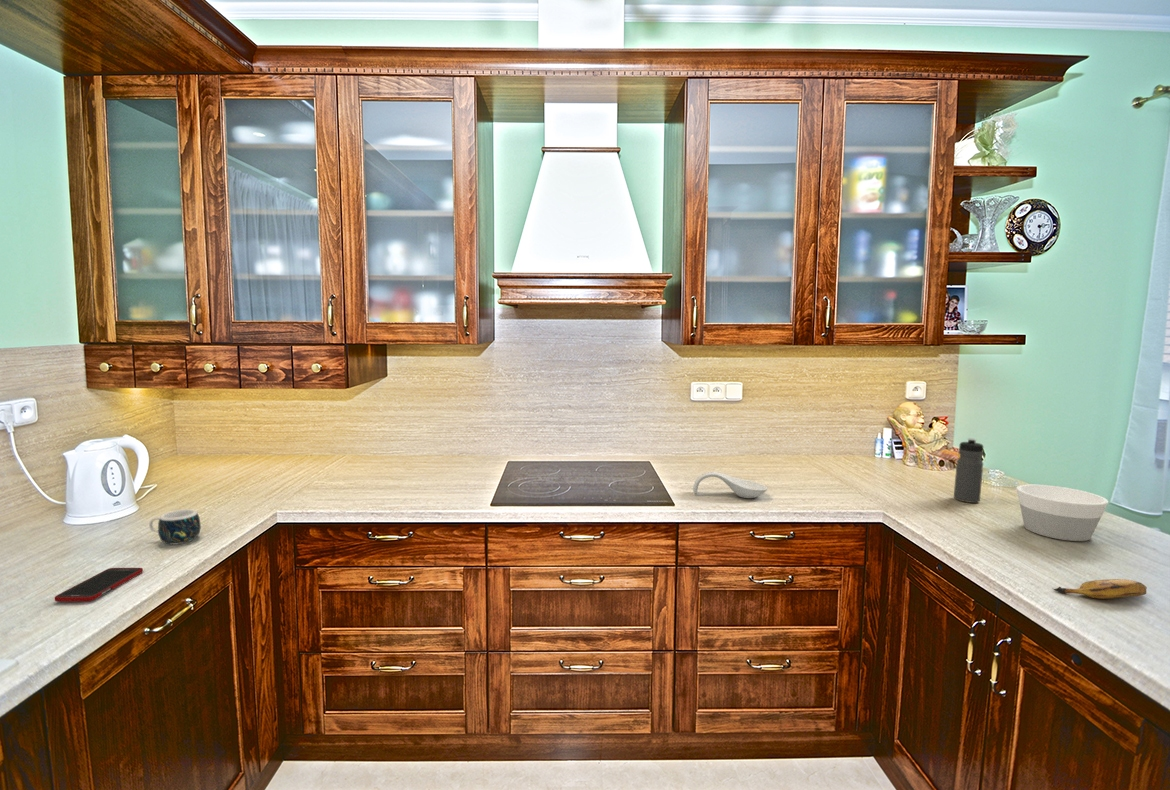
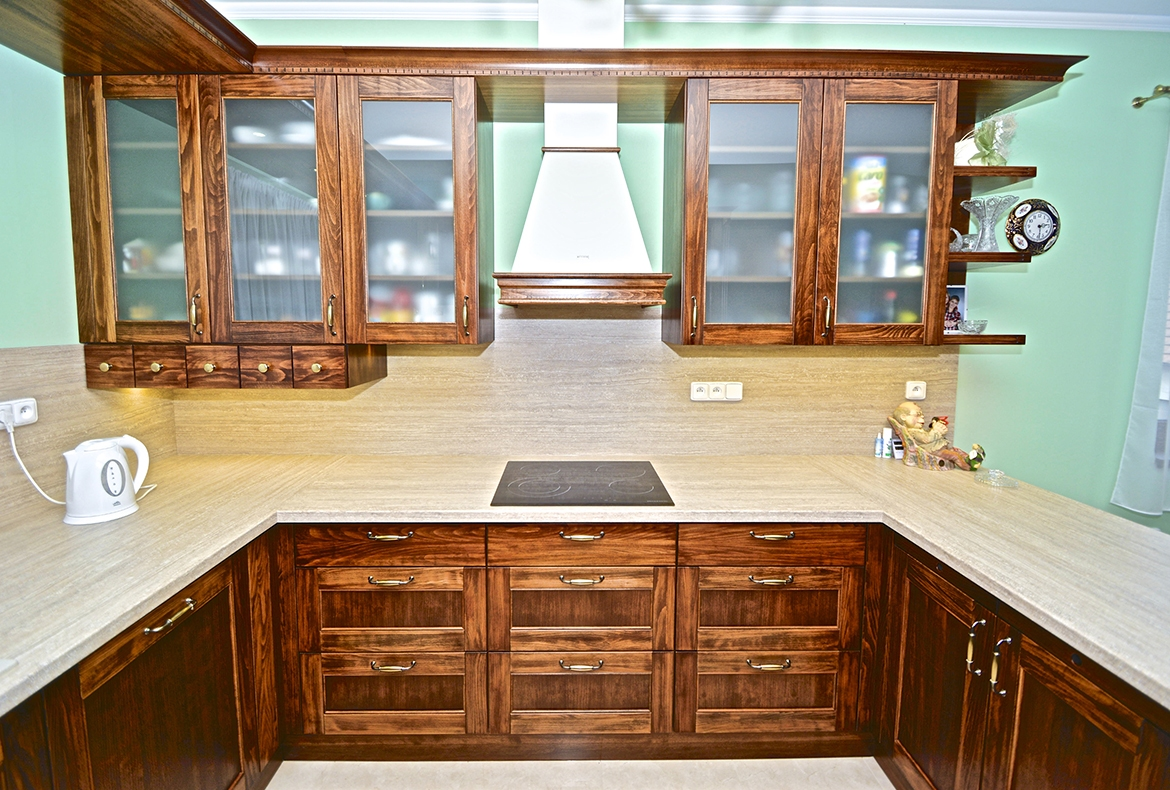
- spoon rest [692,471,768,499]
- water bottle [953,437,985,504]
- banana [1052,578,1148,600]
- bowl [1015,484,1109,542]
- mug [148,508,202,546]
- cell phone [54,567,144,603]
